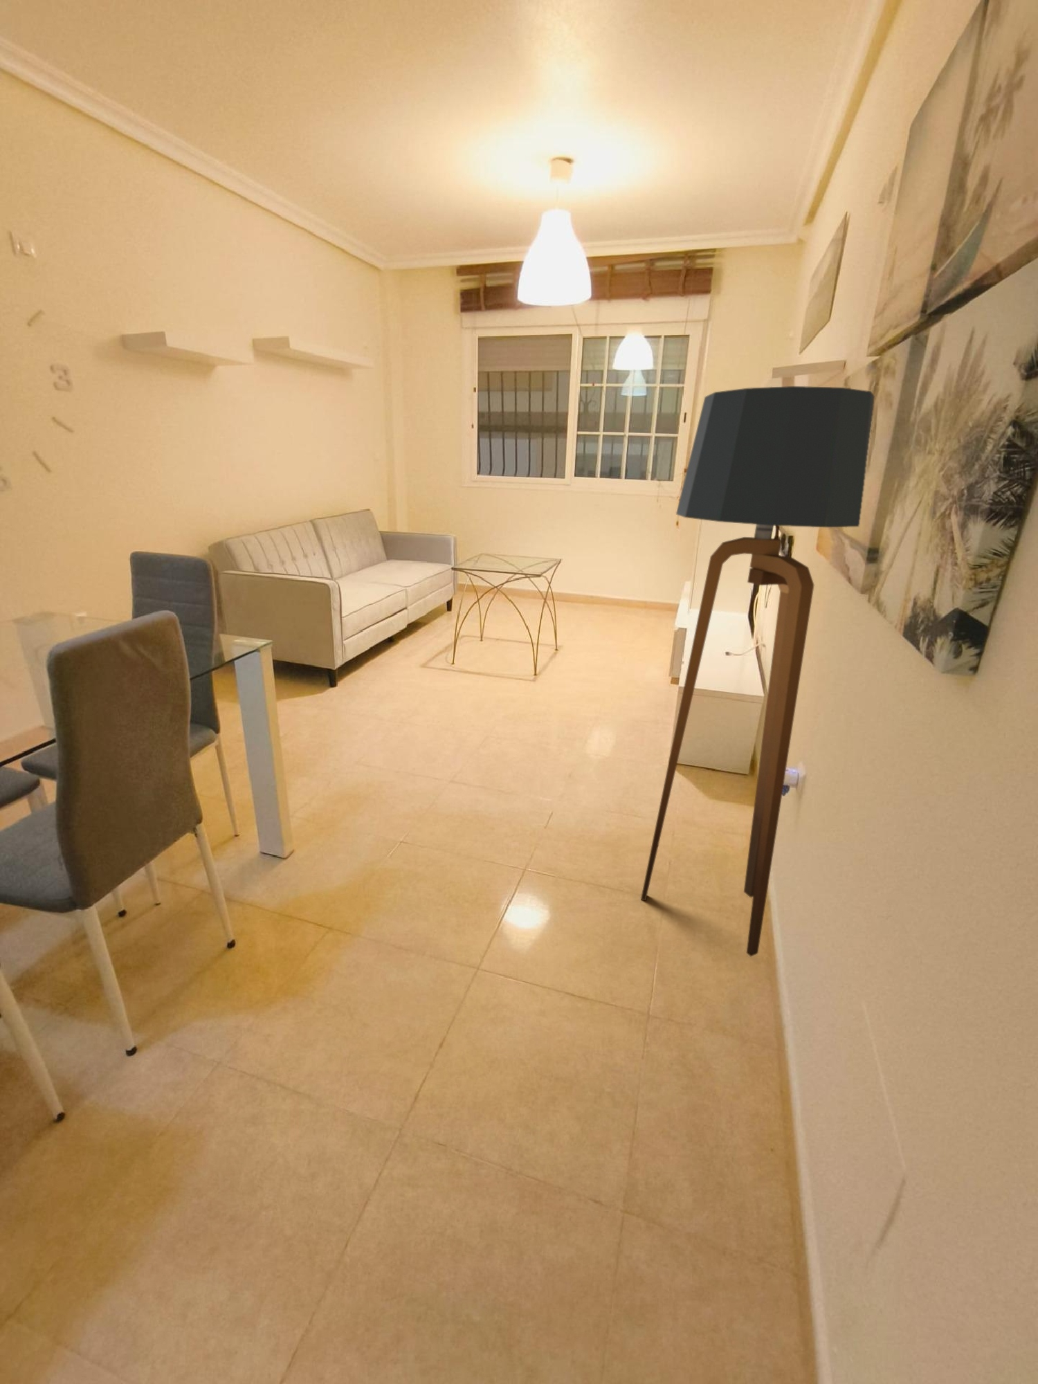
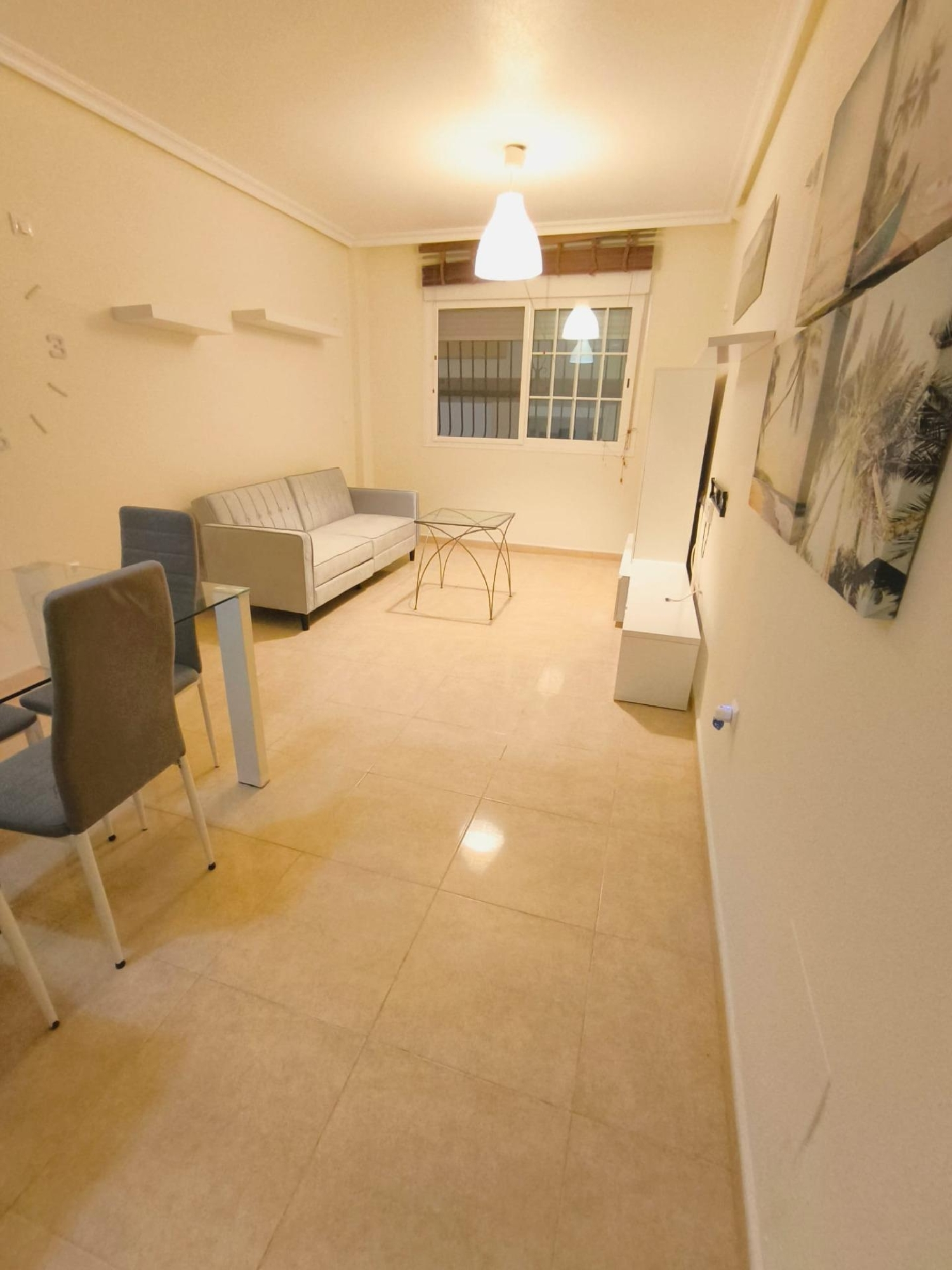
- floor lamp [640,386,876,957]
